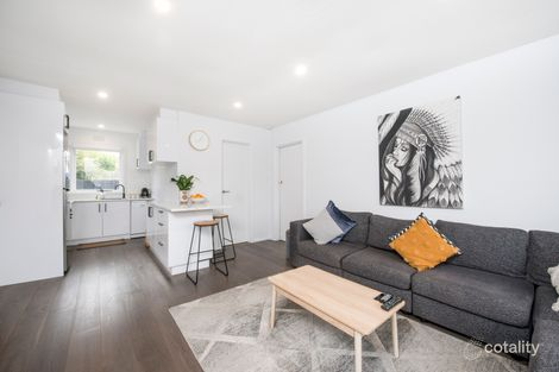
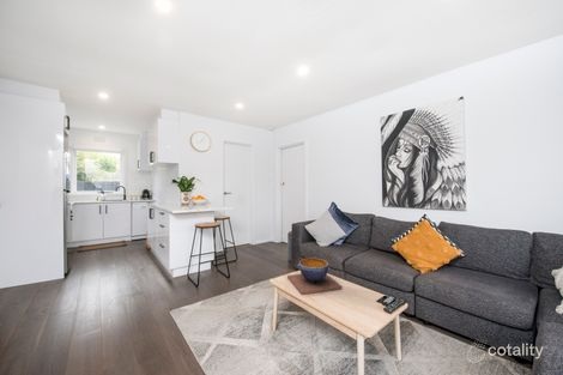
+ decorative bowl [286,258,344,296]
